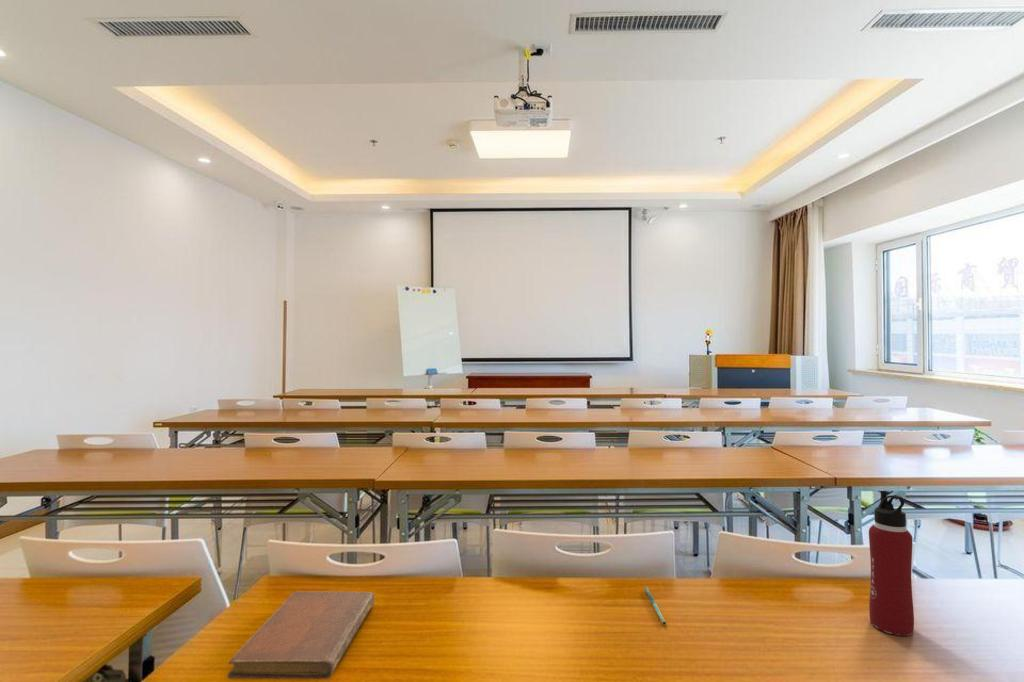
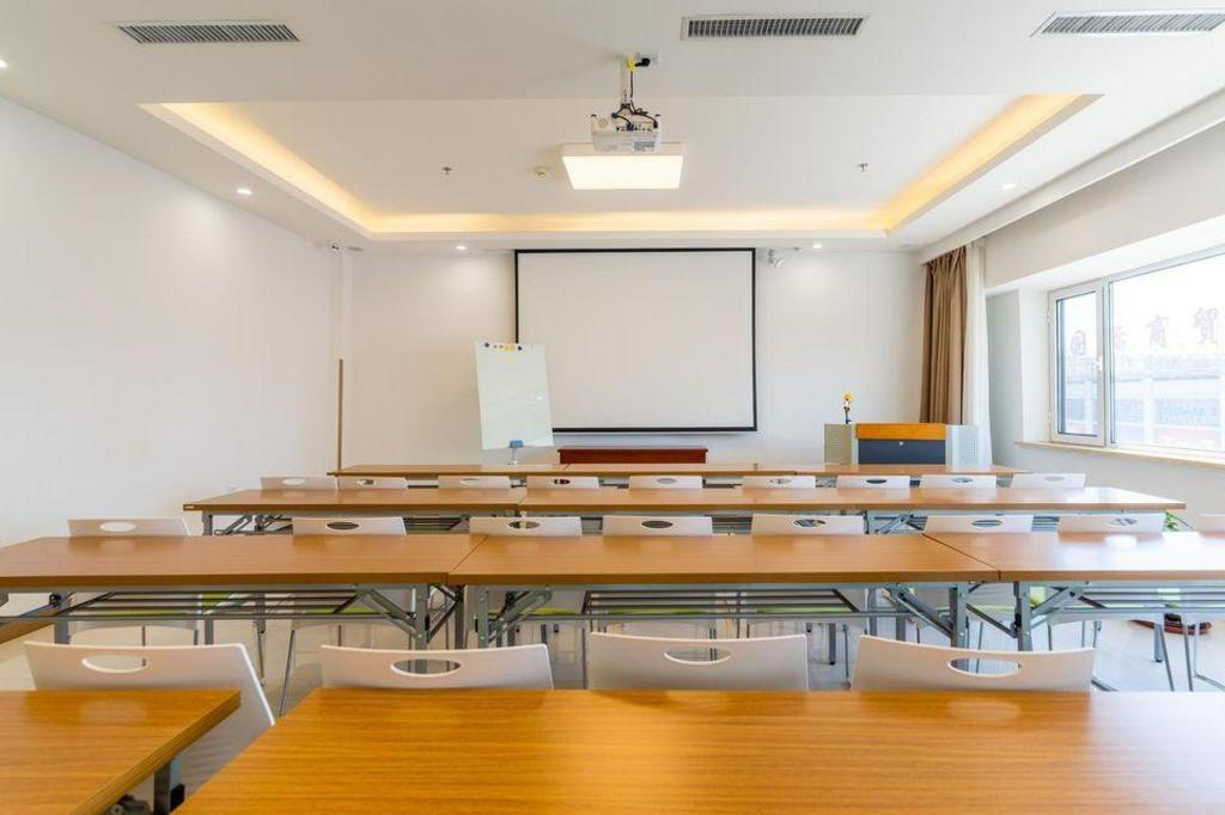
- notebook [227,590,376,680]
- water bottle [868,490,915,637]
- pen [644,586,667,626]
